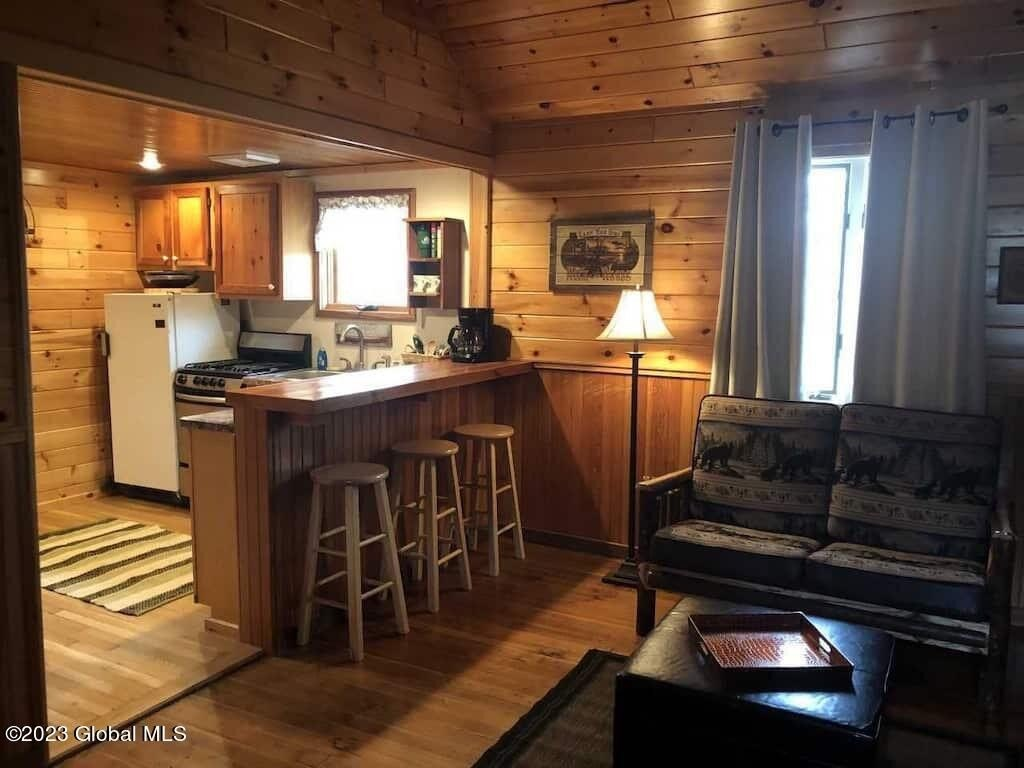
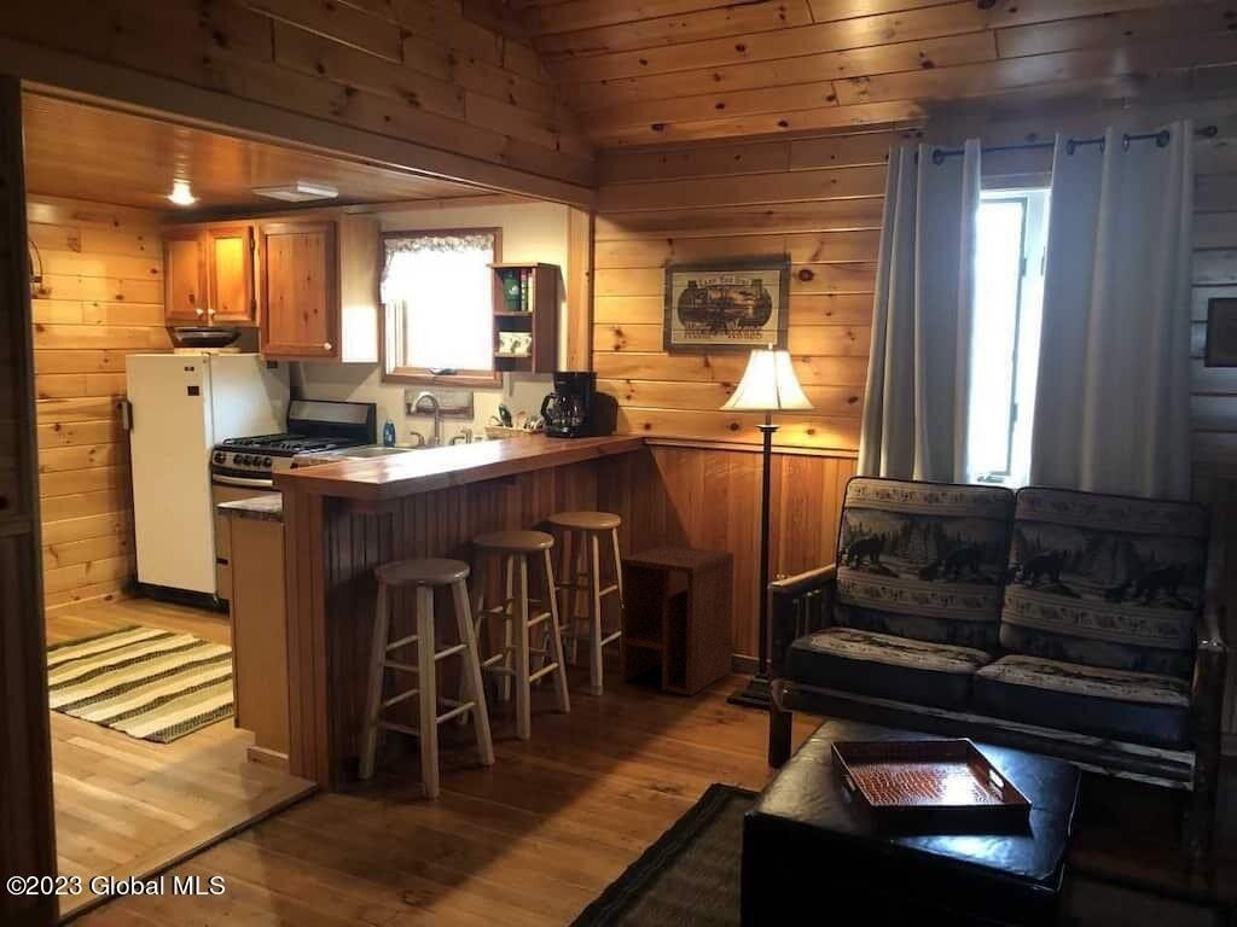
+ side table [618,544,734,698]
